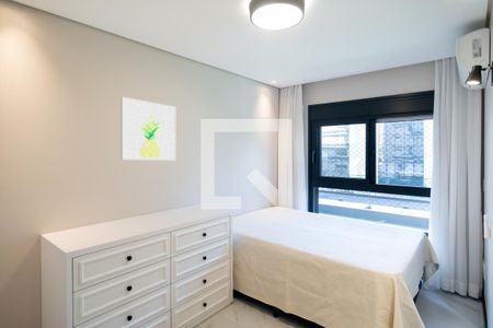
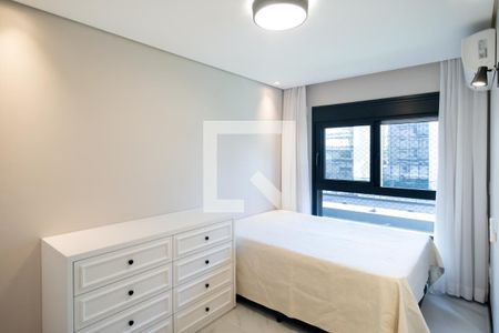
- wall art [121,96,176,161]
